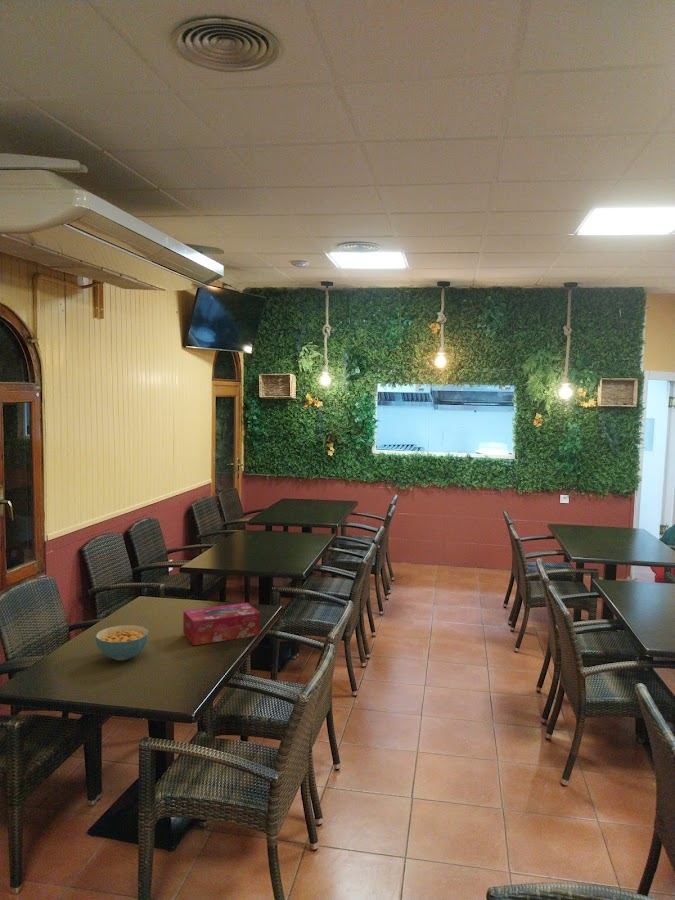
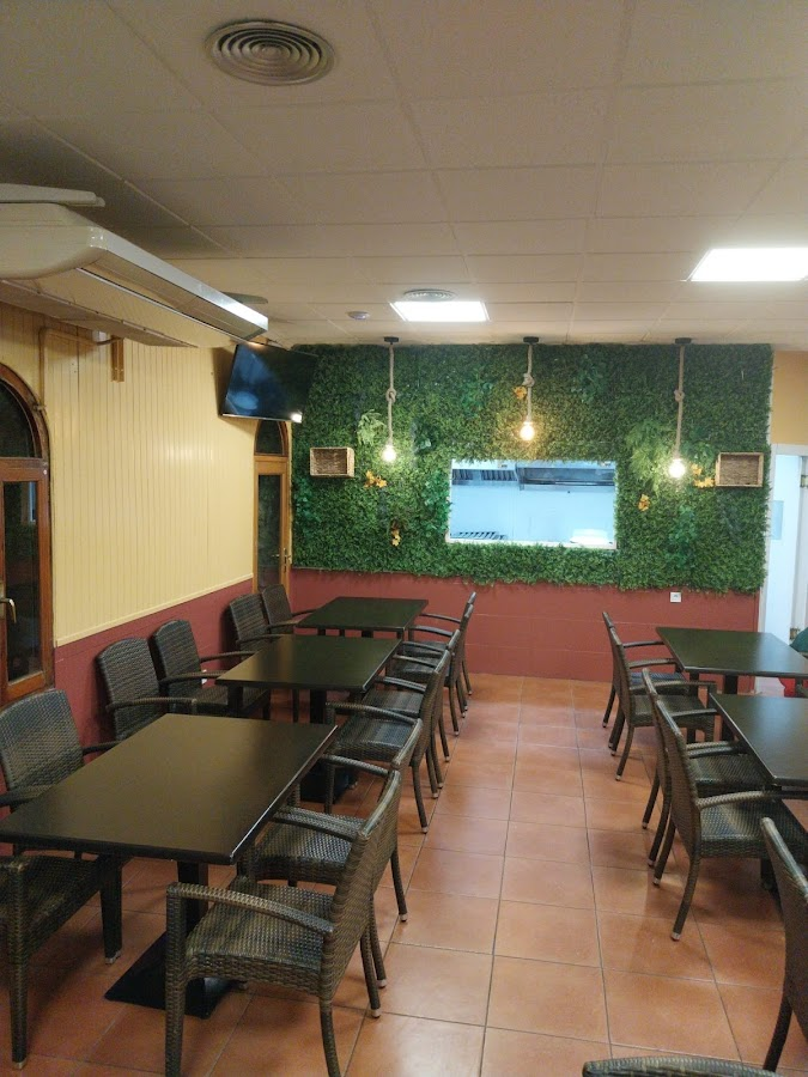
- tissue box [182,602,261,646]
- cereal bowl [95,624,150,662]
